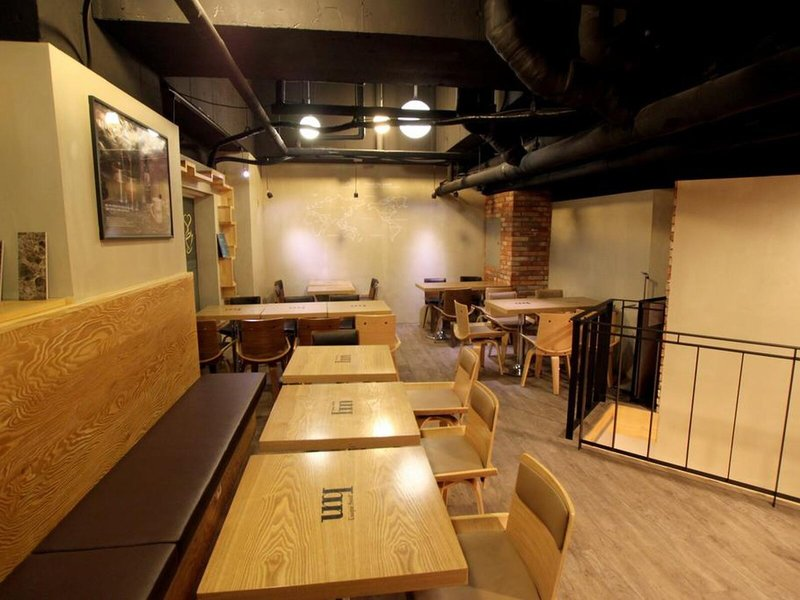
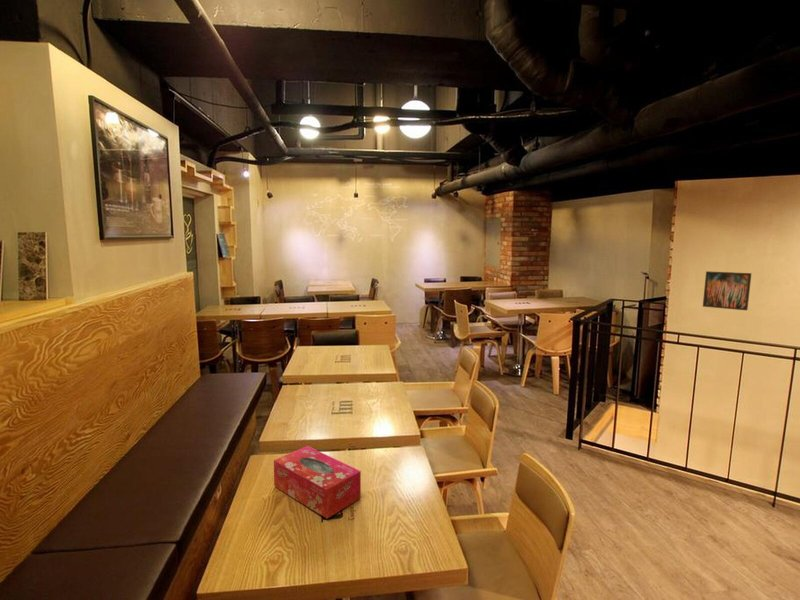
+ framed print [702,270,753,311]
+ tissue box [273,445,362,519]
